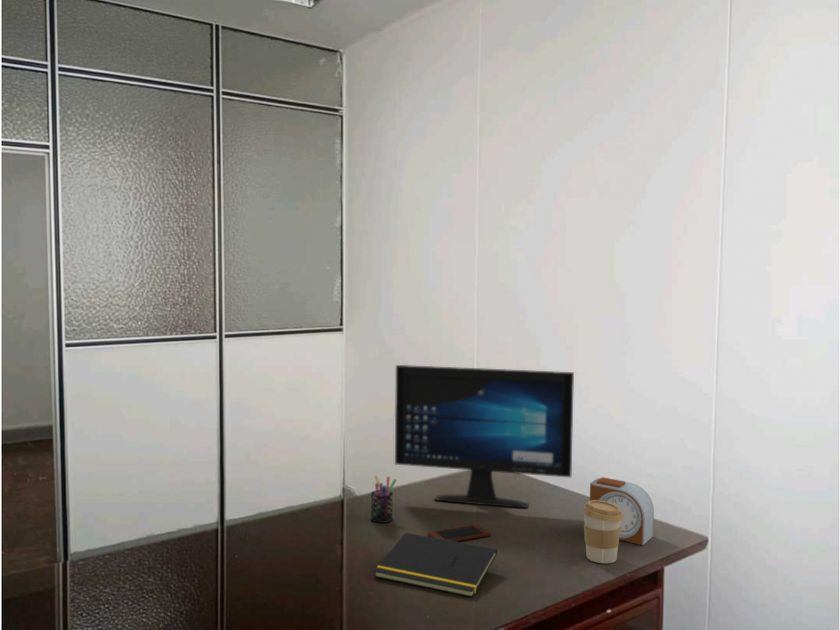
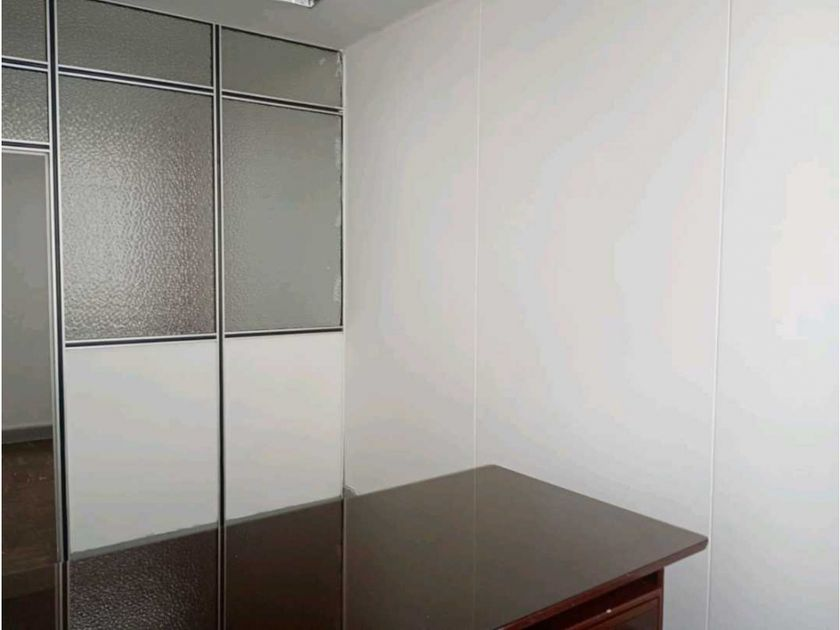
- computer monitor [394,364,575,509]
- alarm clock [589,476,655,546]
- smartphone [427,523,492,542]
- notepad [373,532,498,598]
- pen holder [370,474,398,524]
- coffee cup [582,500,623,564]
